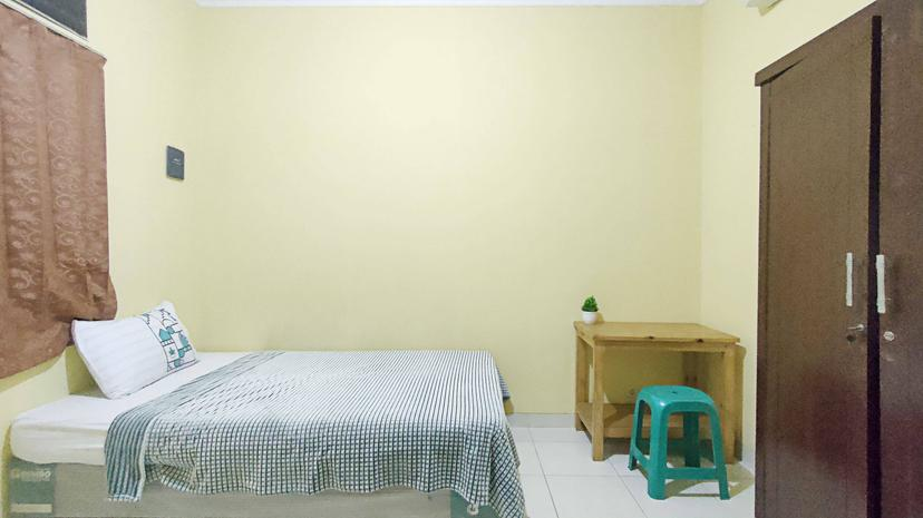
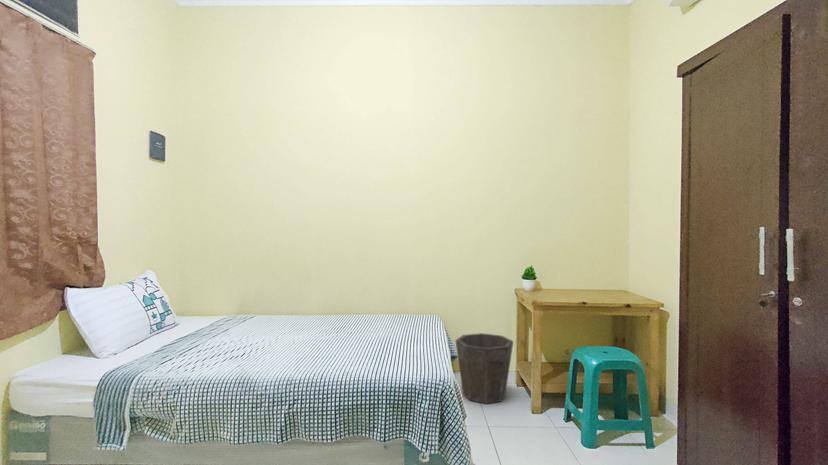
+ waste bin [454,332,514,405]
